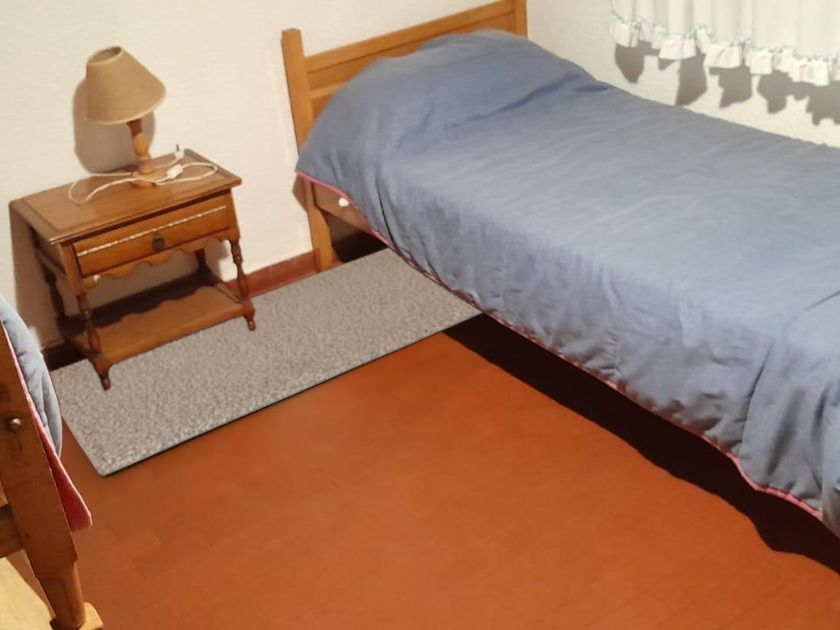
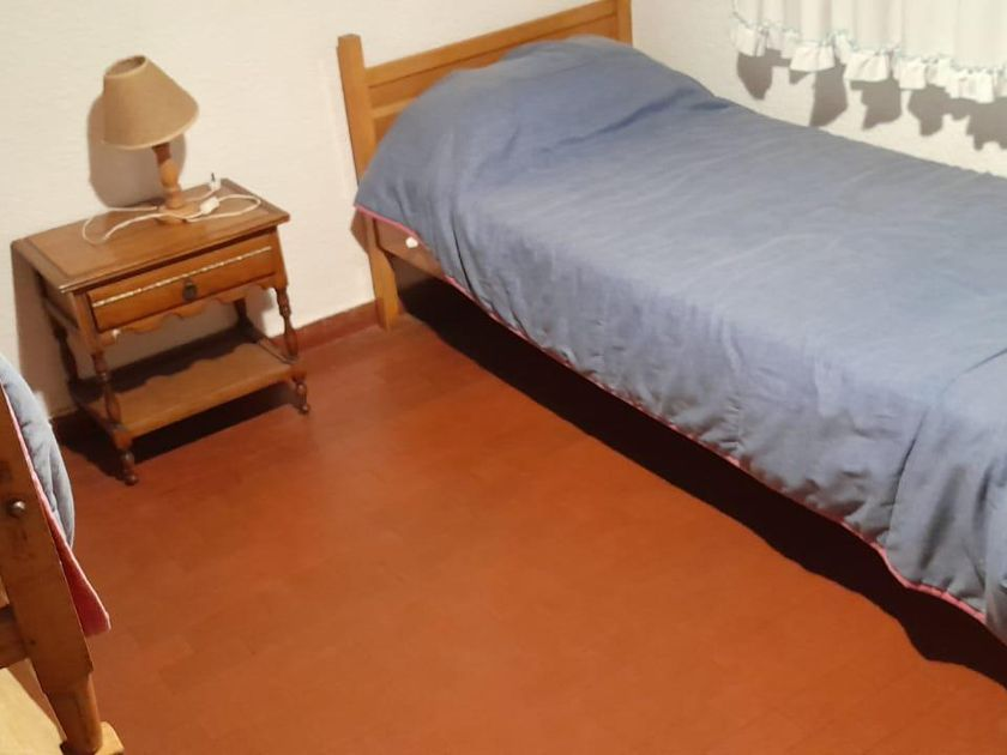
- rug [49,247,483,477]
